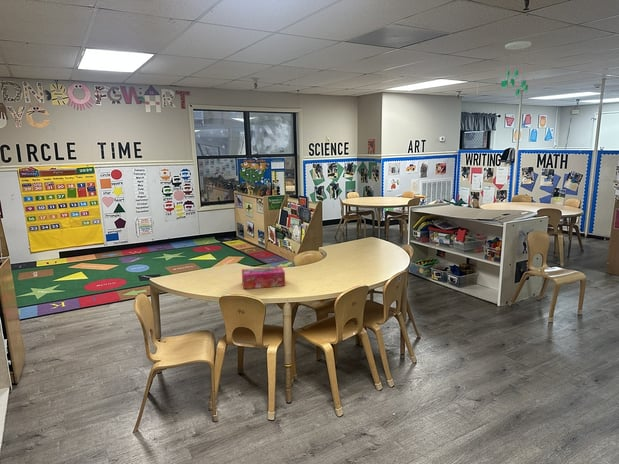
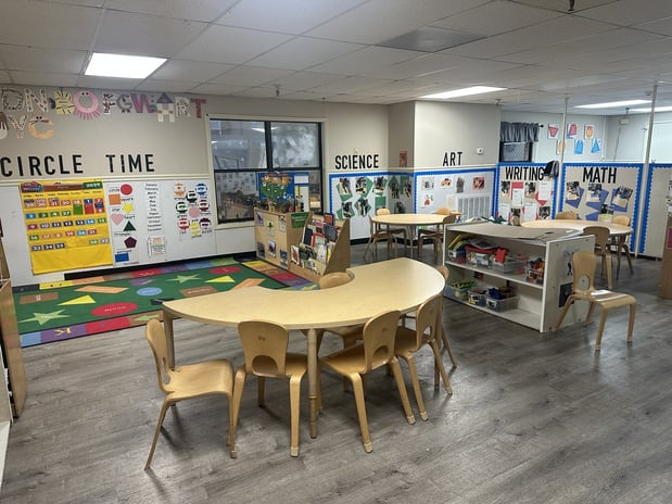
- ceiling mobile [500,40,532,99]
- tissue box [241,265,286,290]
